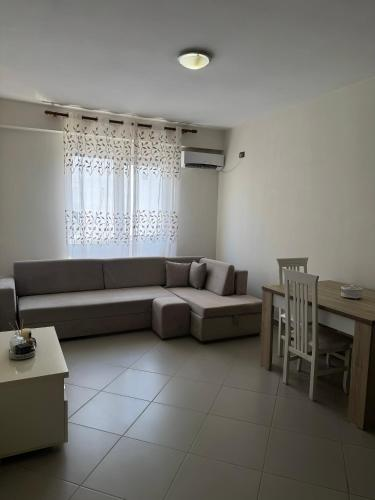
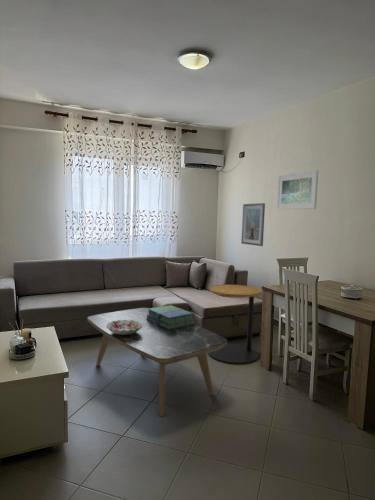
+ stack of books [146,304,196,329]
+ decorative bowl [106,319,142,335]
+ picture frame [240,202,266,247]
+ coffee table [86,307,228,417]
+ side table [207,284,263,365]
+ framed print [276,169,319,210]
